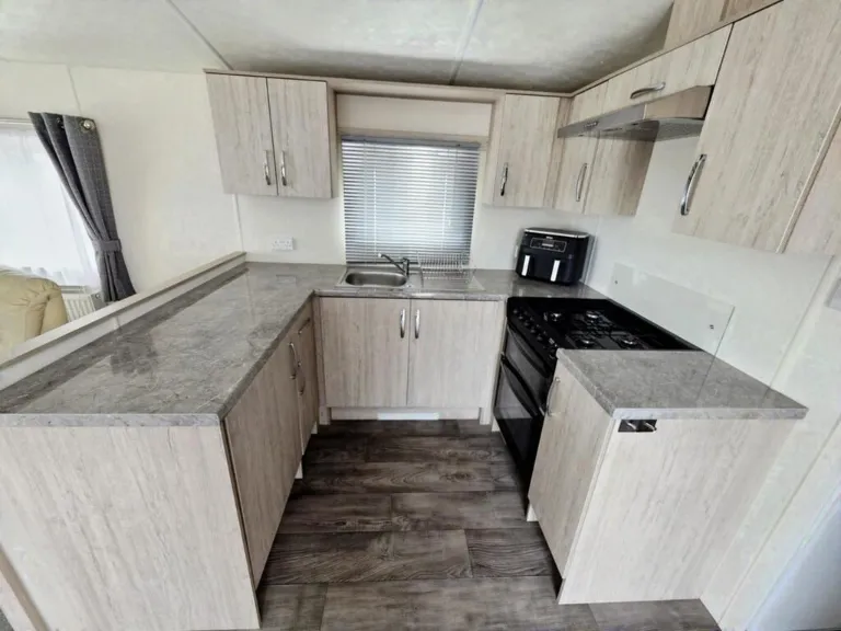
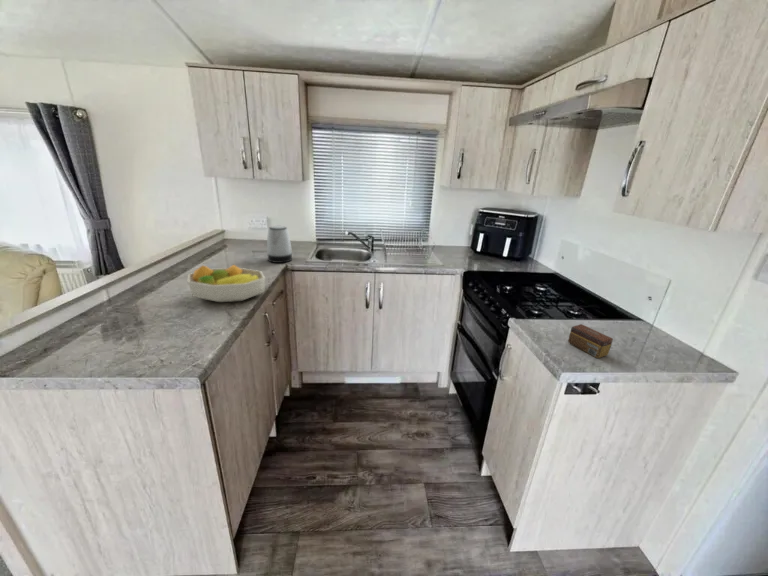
+ tea box [567,323,614,359]
+ kettle [266,225,293,264]
+ fruit bowl [187,264,266,303]
